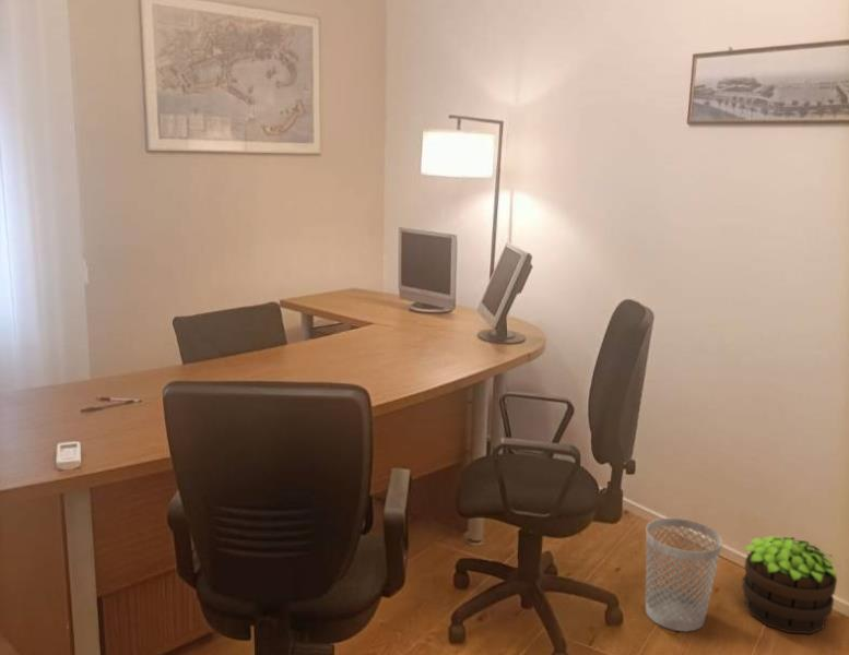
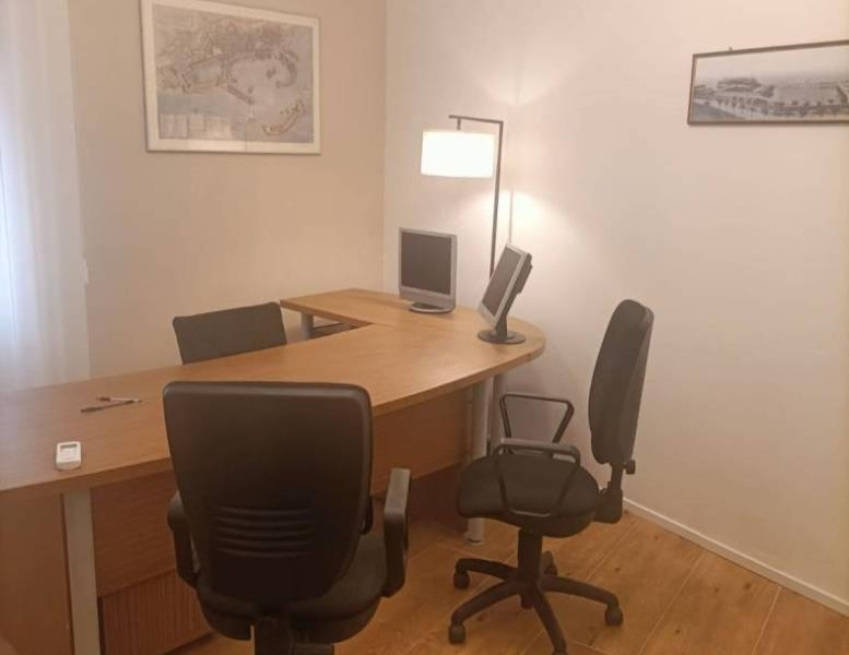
- potted plant [741,535,842,635]
- wastebasket [645,517,723,632]
